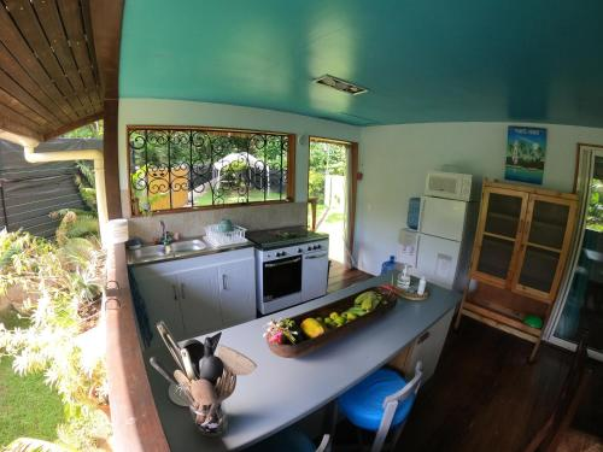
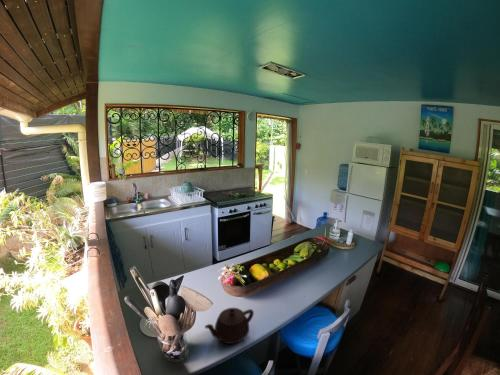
+ teapot [204,307,255,345]
